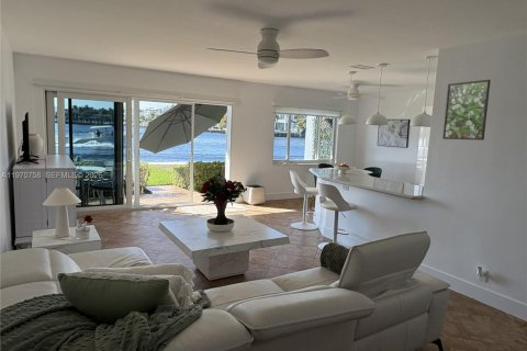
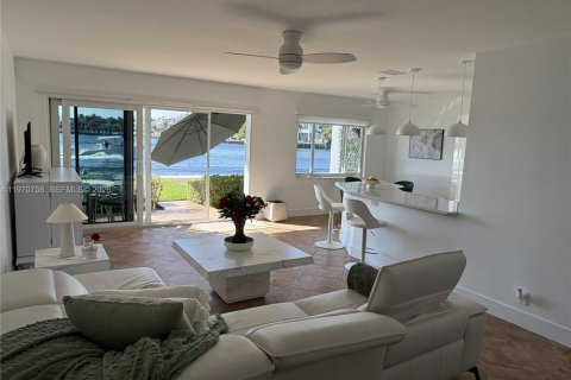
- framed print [441,79,492,141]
